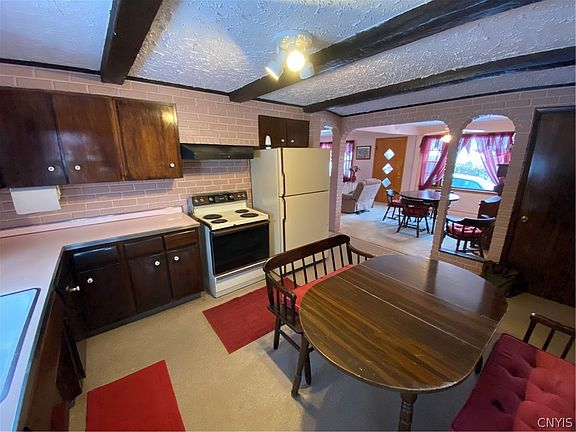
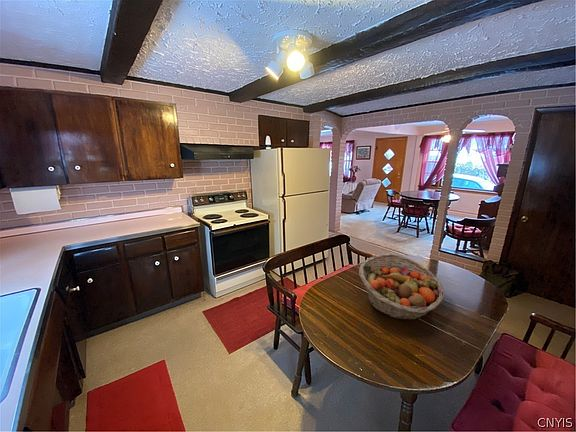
+ fruit basket [358,253,445,321]
